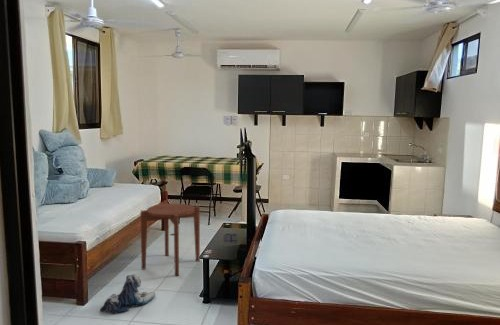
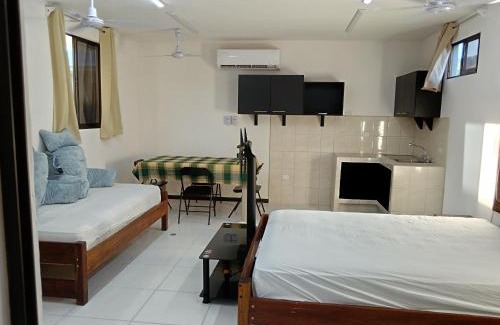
- side table [140,202,201,277]
- plush toy [99,273,156,315]
